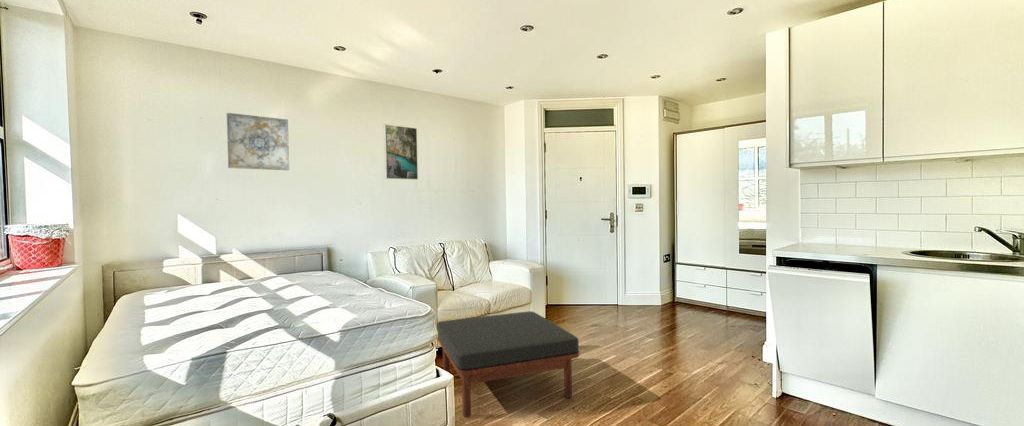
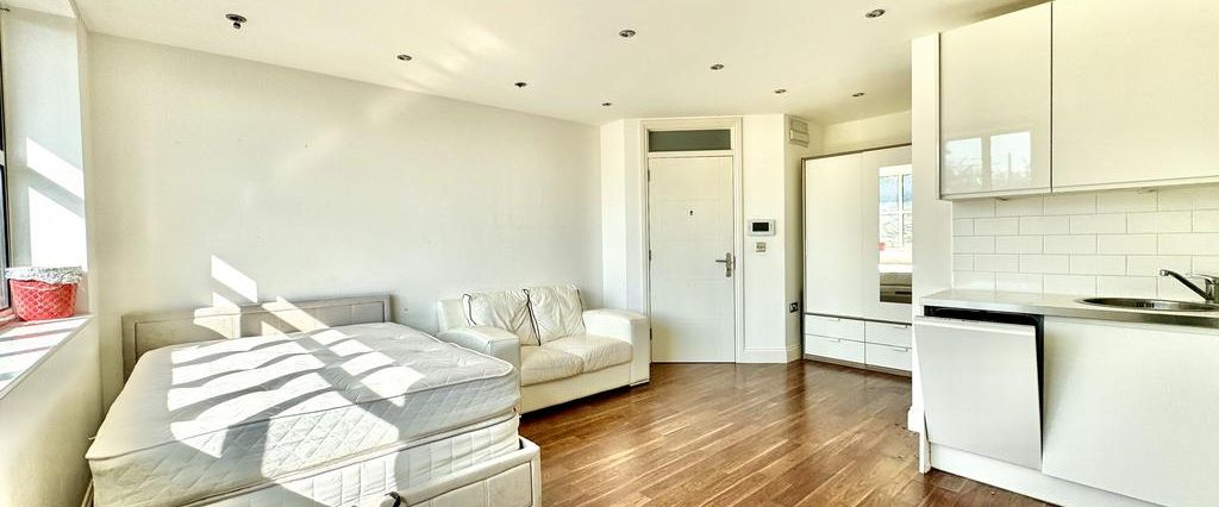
- wall art [226,112,290,171]
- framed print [383,124,419,181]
- ottoman [436,310,580,419]
